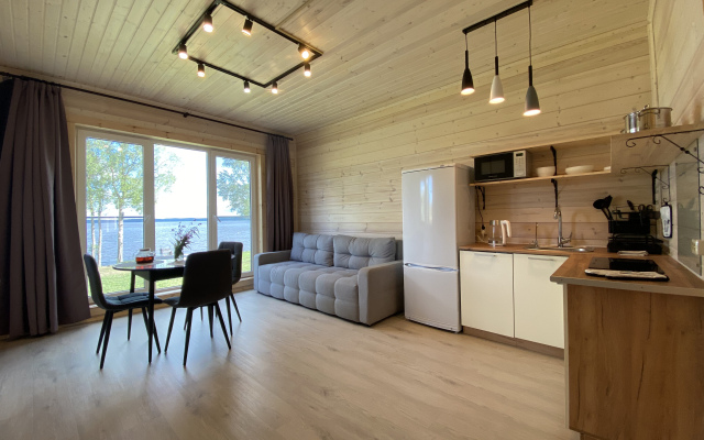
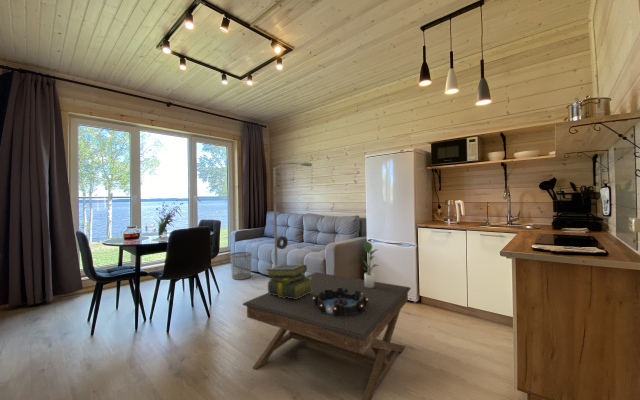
+ potted plant [357,240,380,288]
+ decorative bowl [313,287,368,317]
+ coffee table [242,271,412,400]
+ waste bin [230,251,252,280]
+ stack of books [265,263,313,299]
+ street lamp [273,161,313,267]
